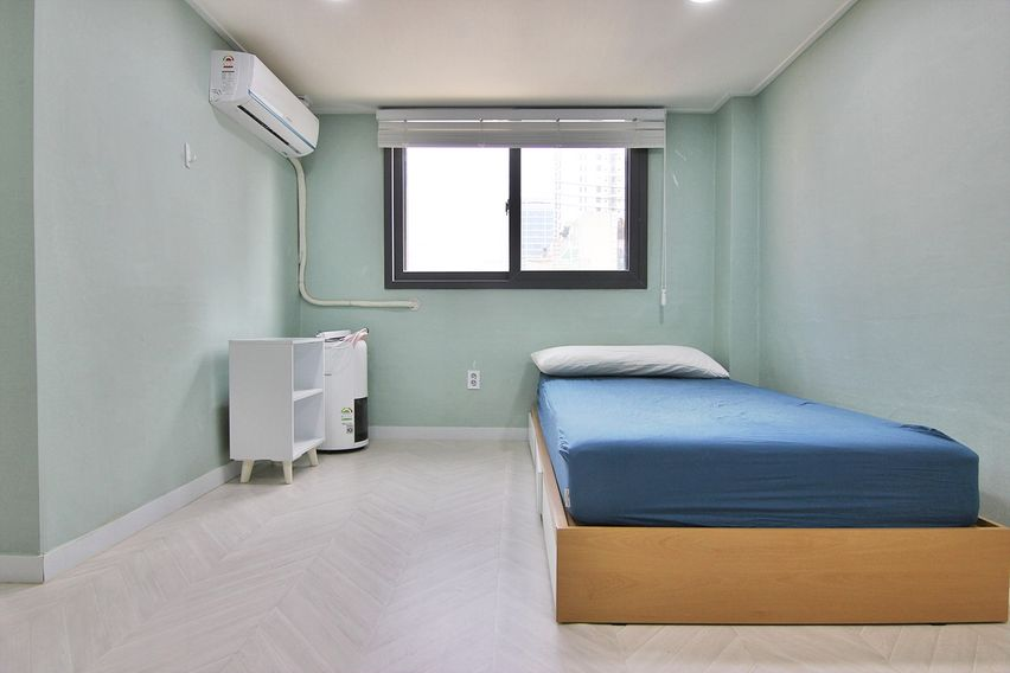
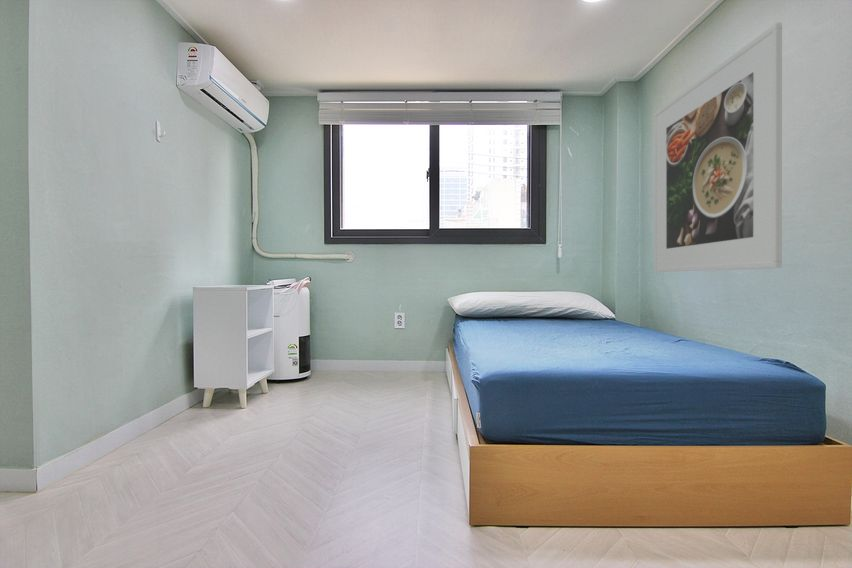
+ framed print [653,22,783,273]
